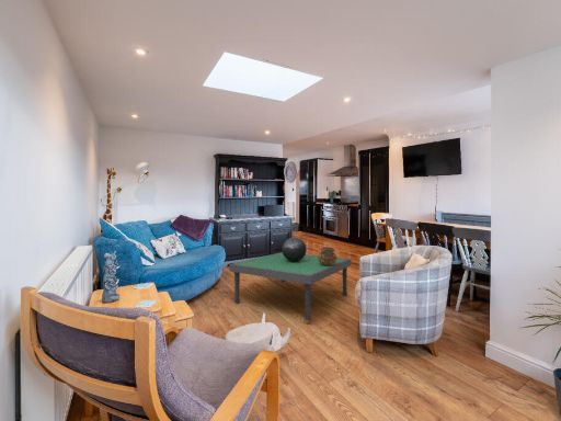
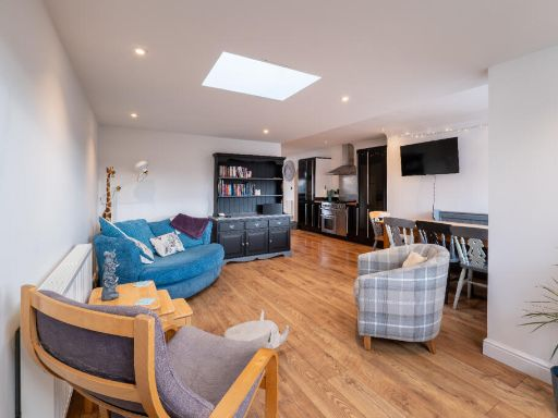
- decorative globe [280,237,308,262]
- coffee table [228,251,353,321]
- ceramic pot [318,246,337,265]
